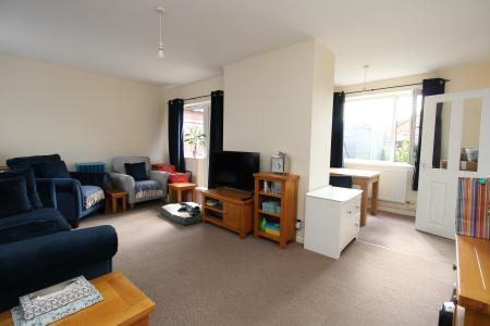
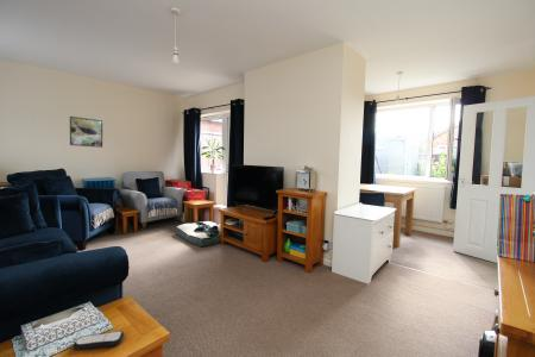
+ remote control [73,330,125,351]
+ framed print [69,115,103,149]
